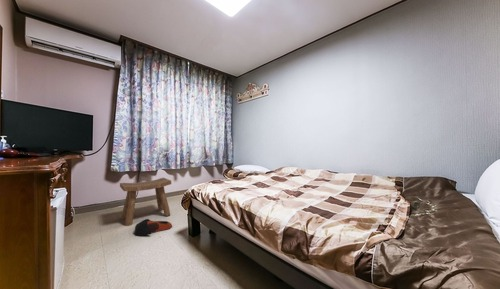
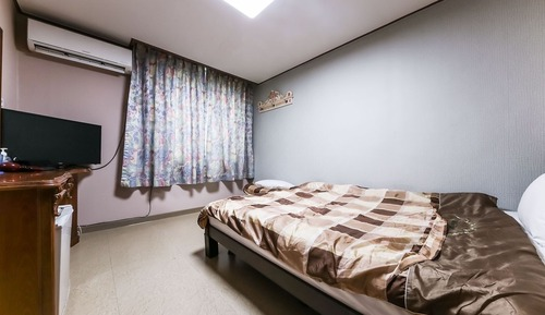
- stool [119,177,172,227]
- bag [134,218,173,237]
